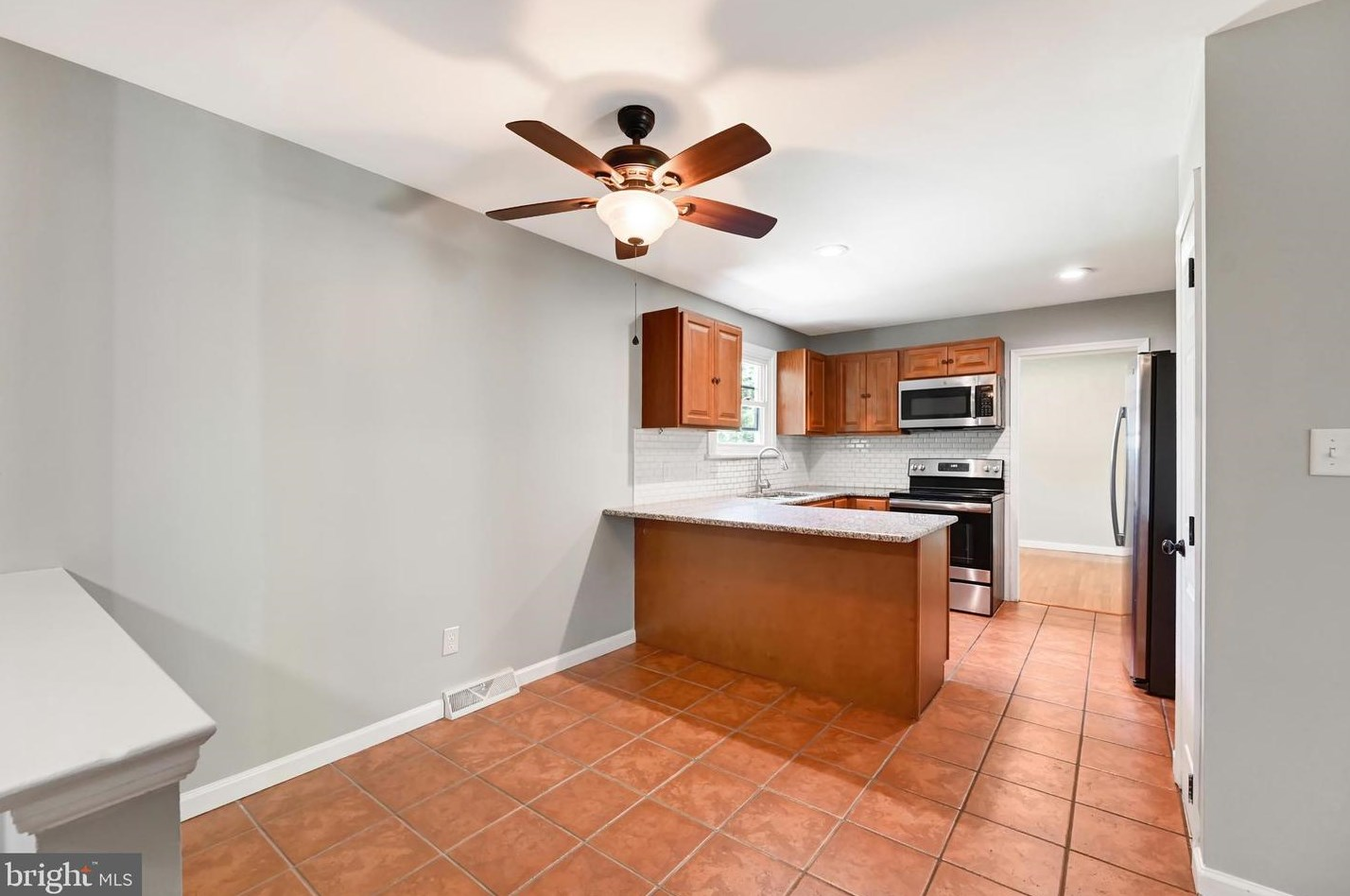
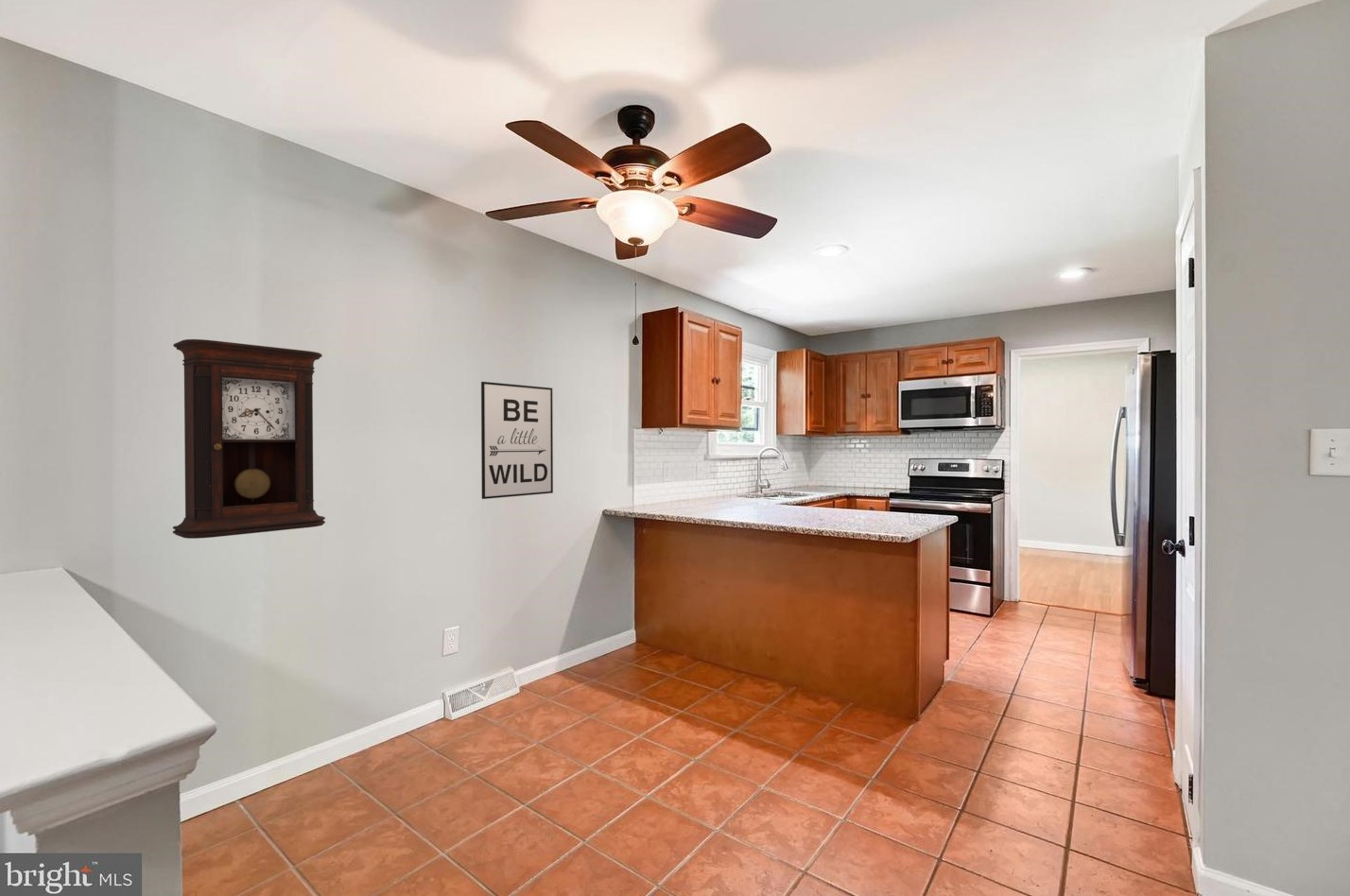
+ pendulum clock [172,338,326,540]
+ wall art [480,381,554,500]
